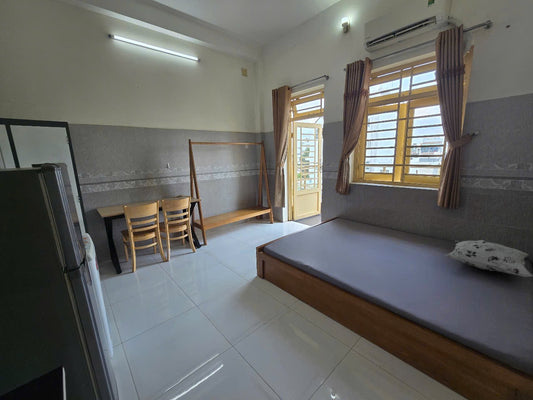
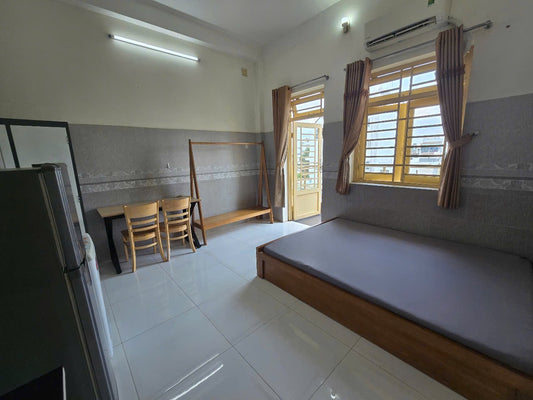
- decorative pillow [444,239,533,278]
